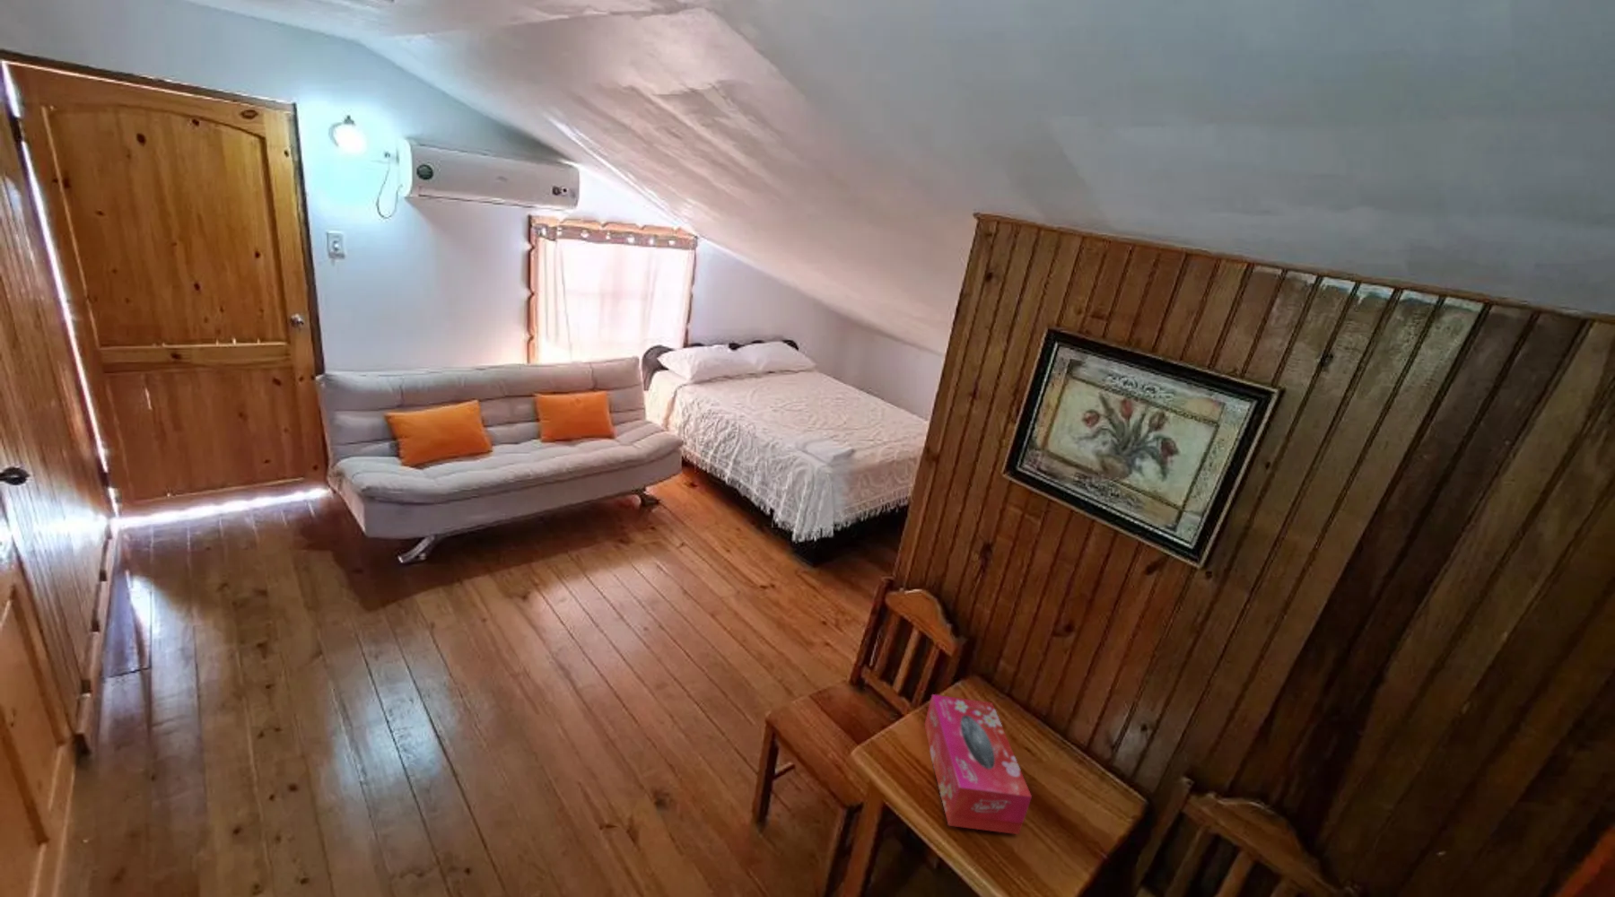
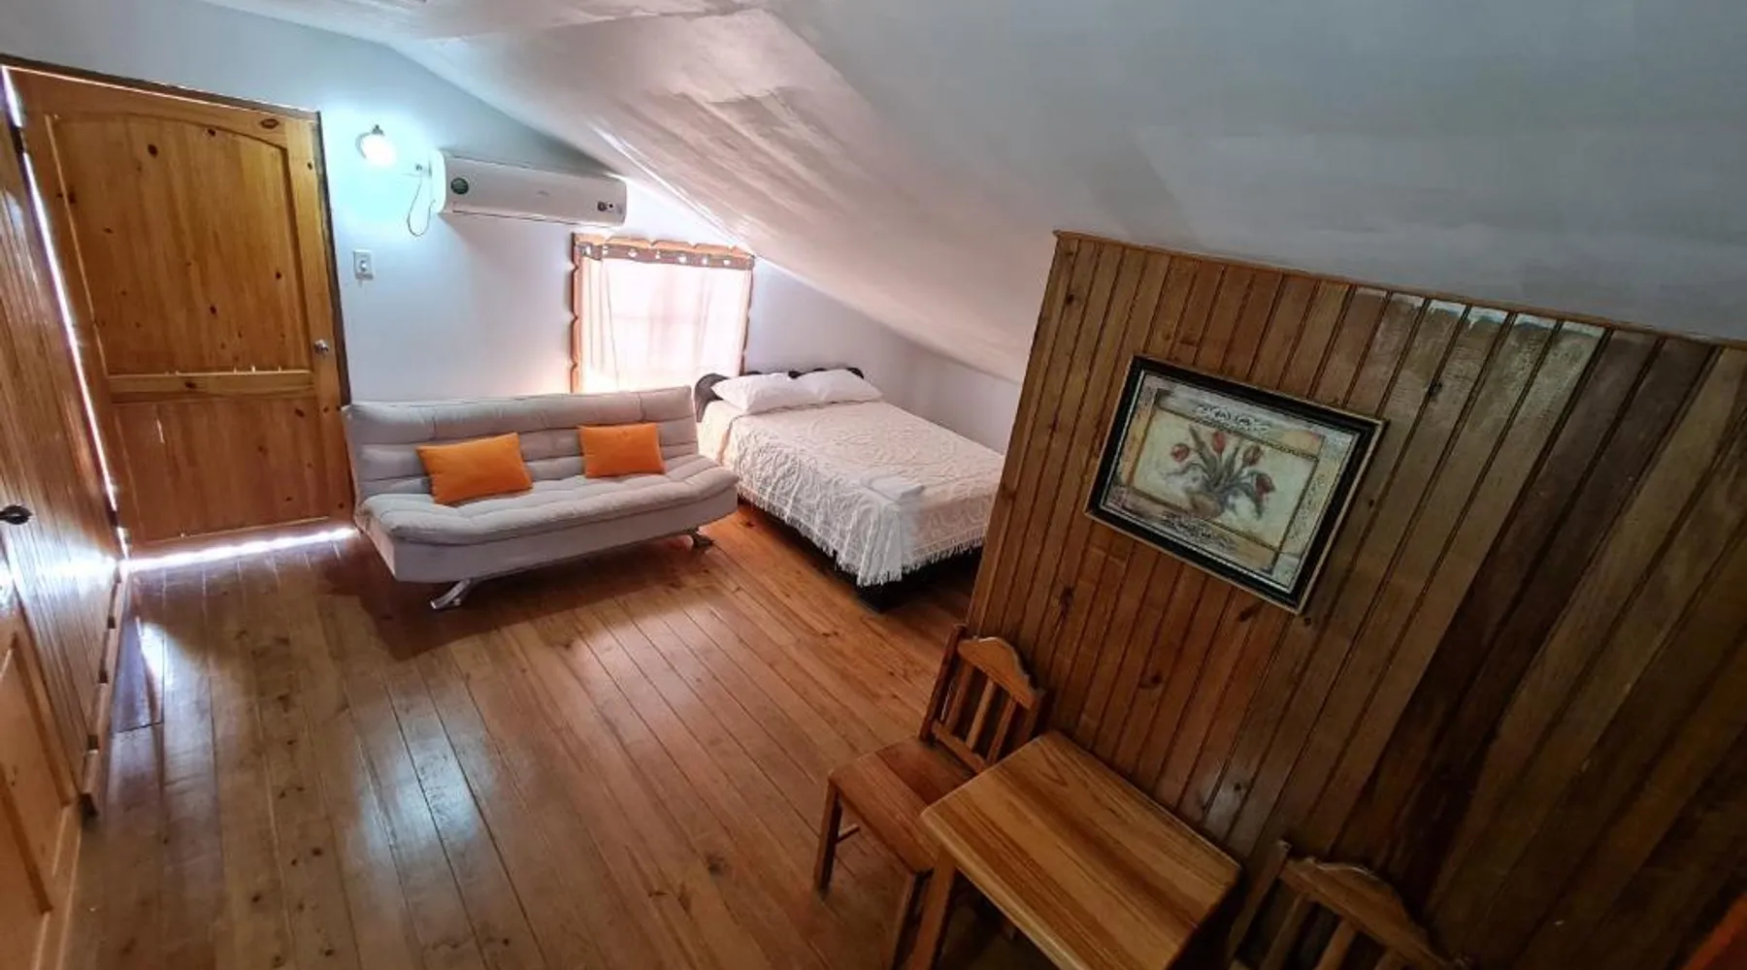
- tissue box [923,694,1033,835]
